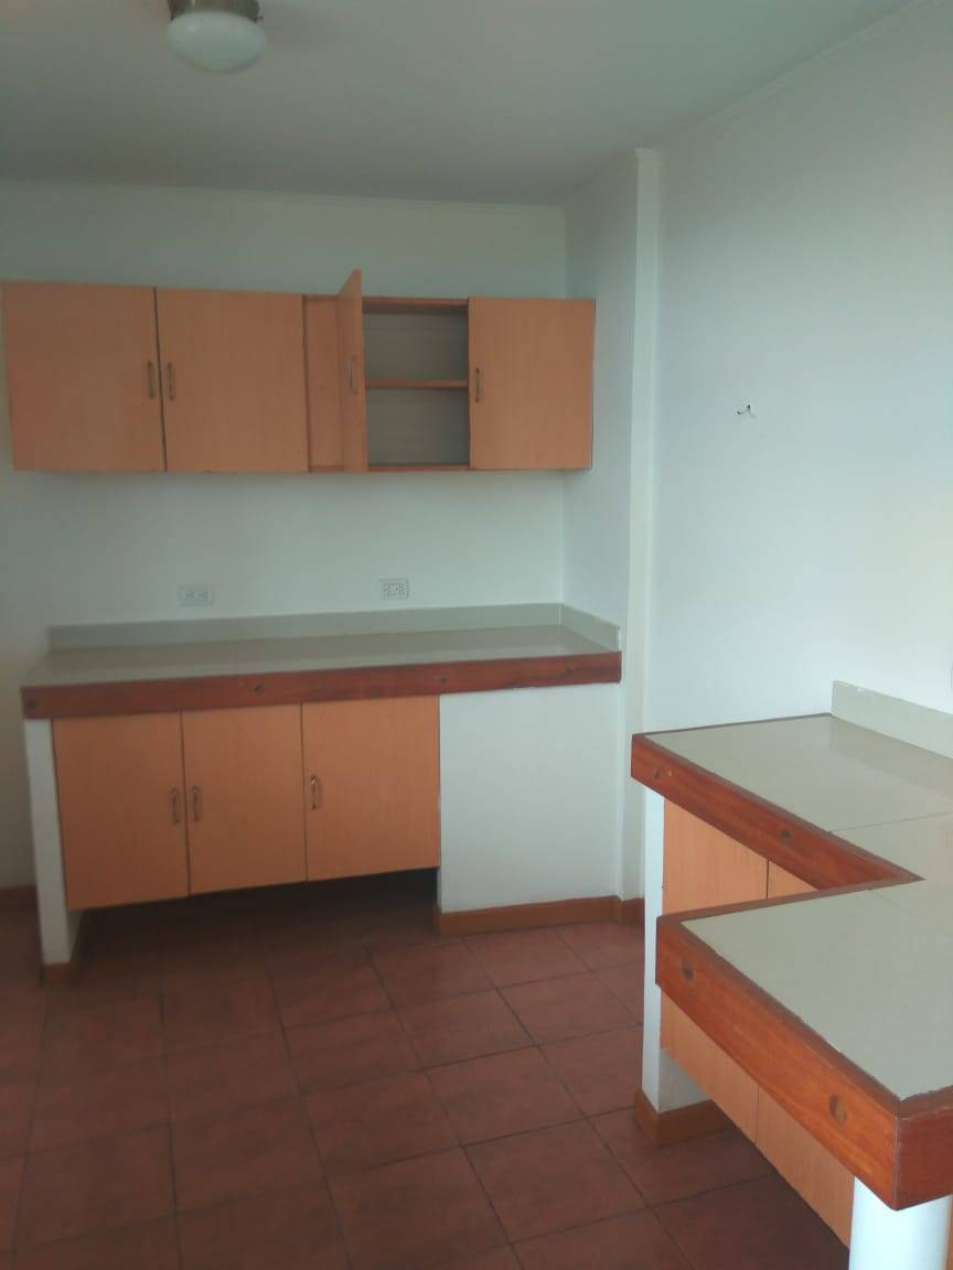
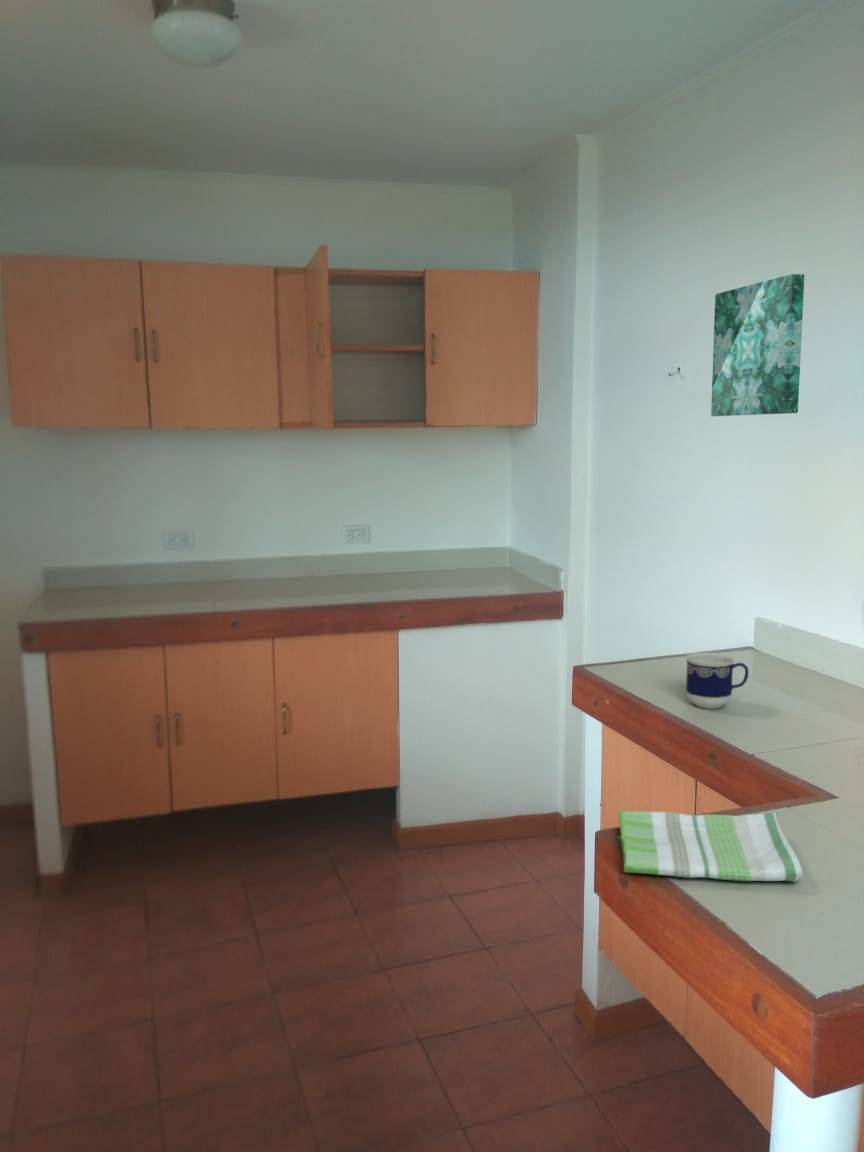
+ wall art [710,273,805,417]
+ dish towel [617,810,804,883]
+ cup [685,652,750,710]
